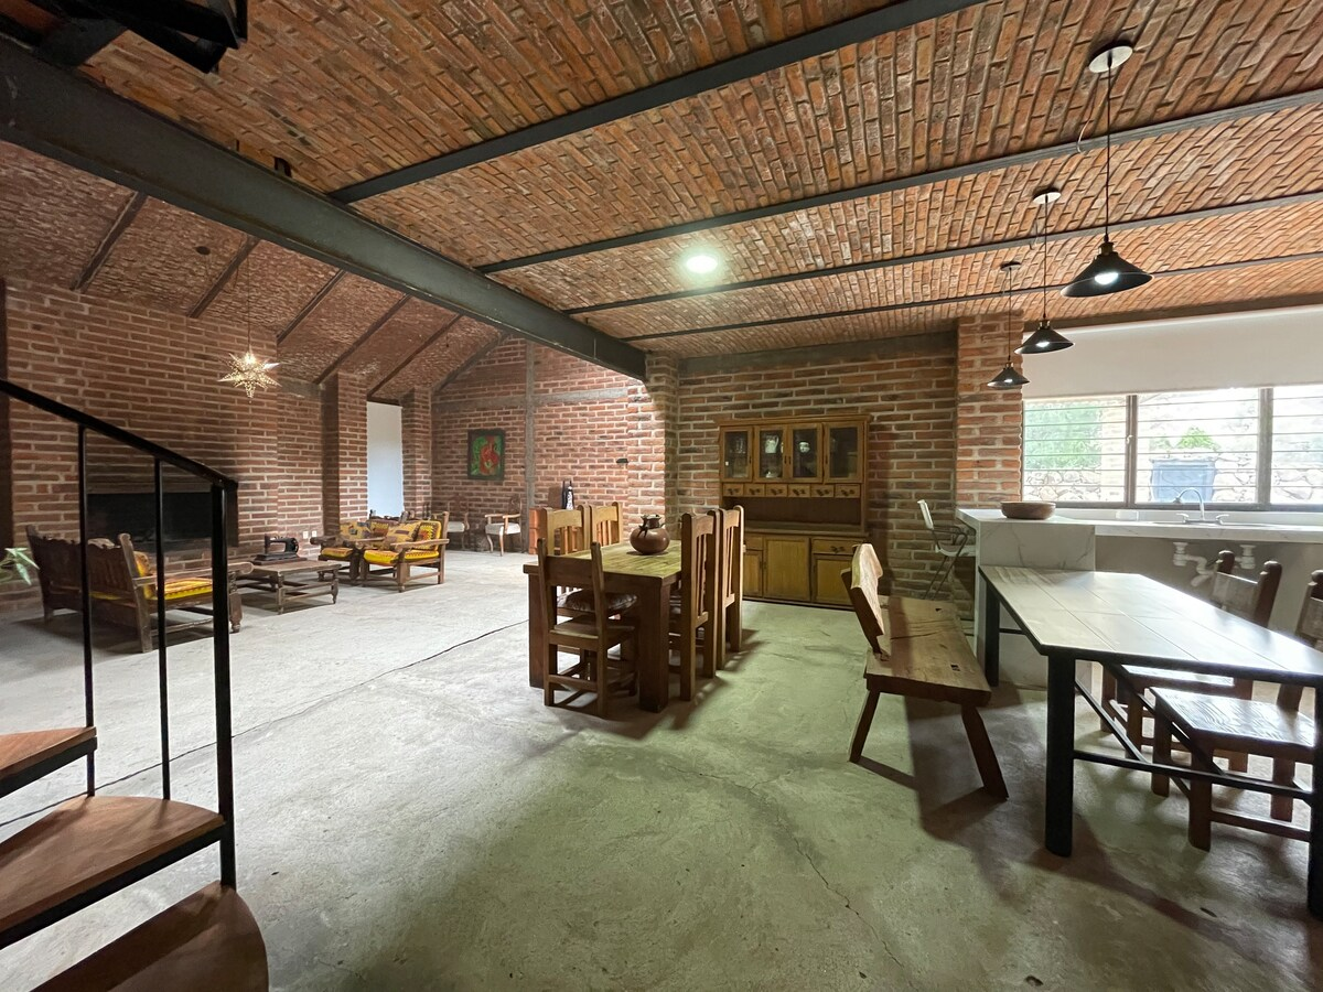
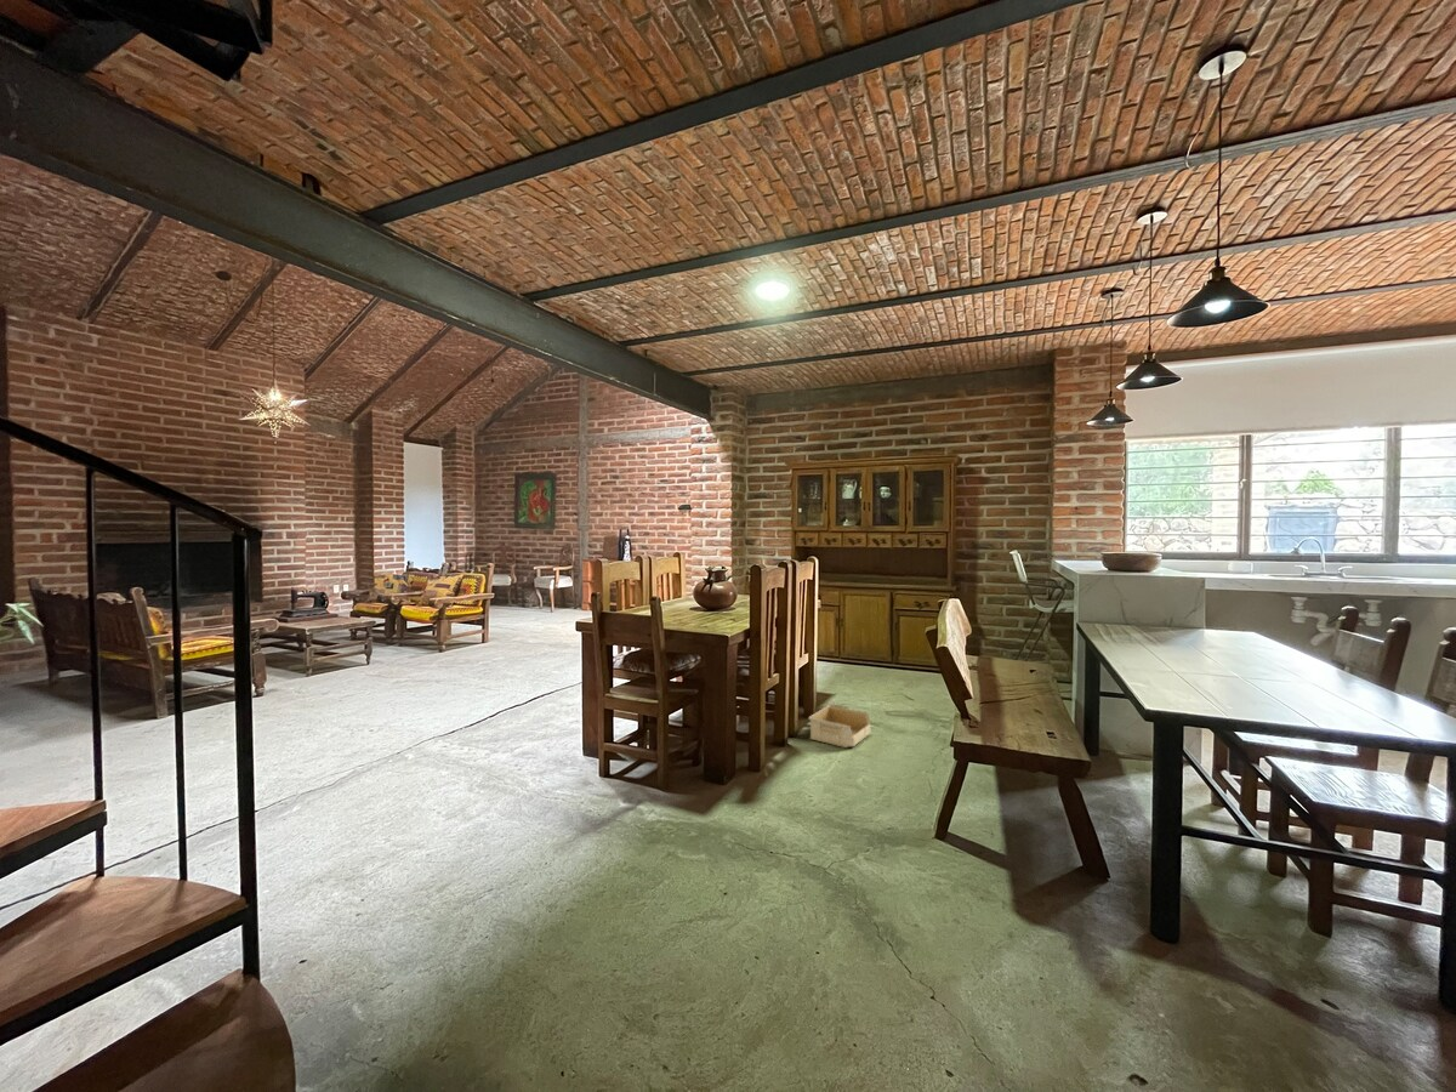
+ storage bin [807,704,871,749]
